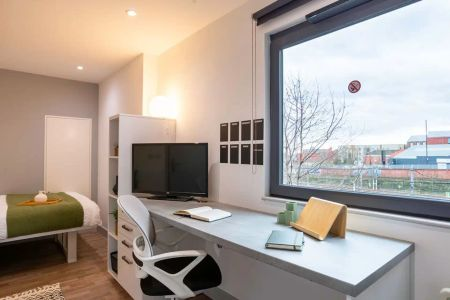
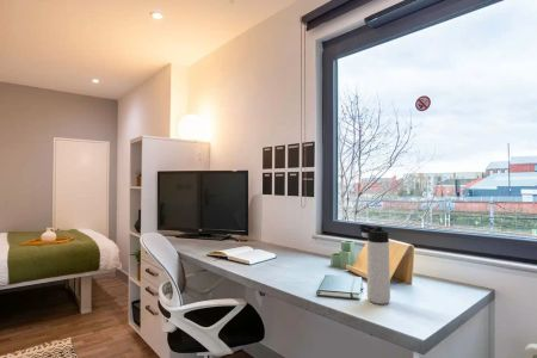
+ thermos bottle [358,224,391,305]
